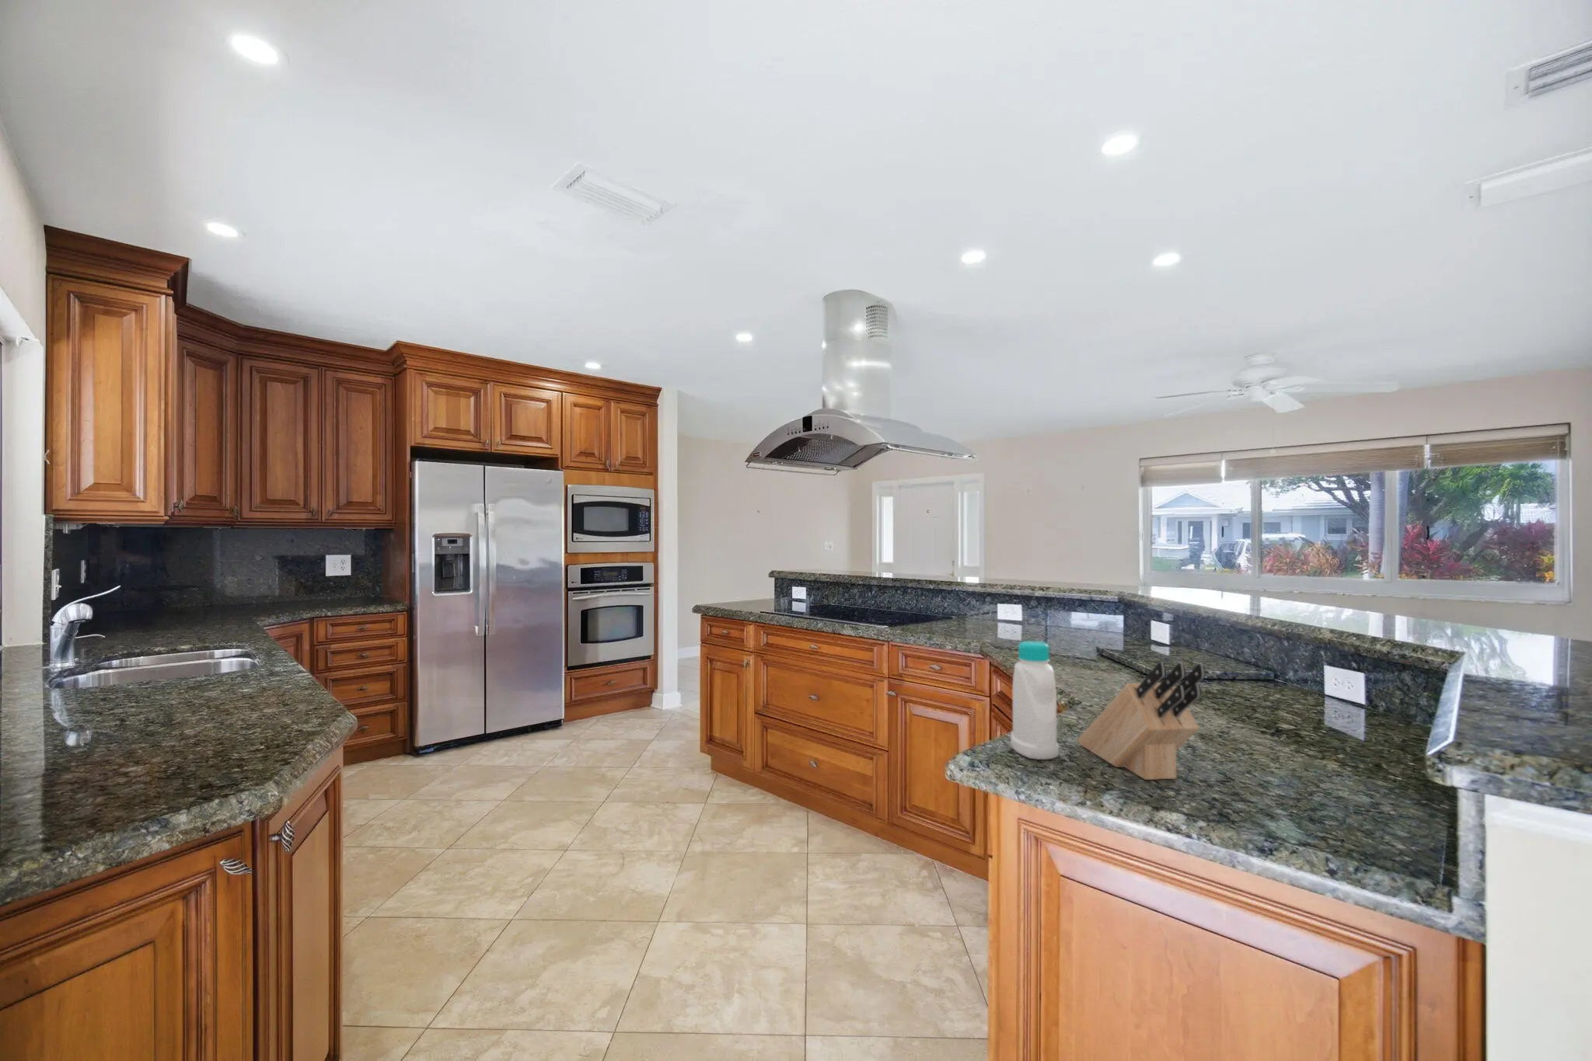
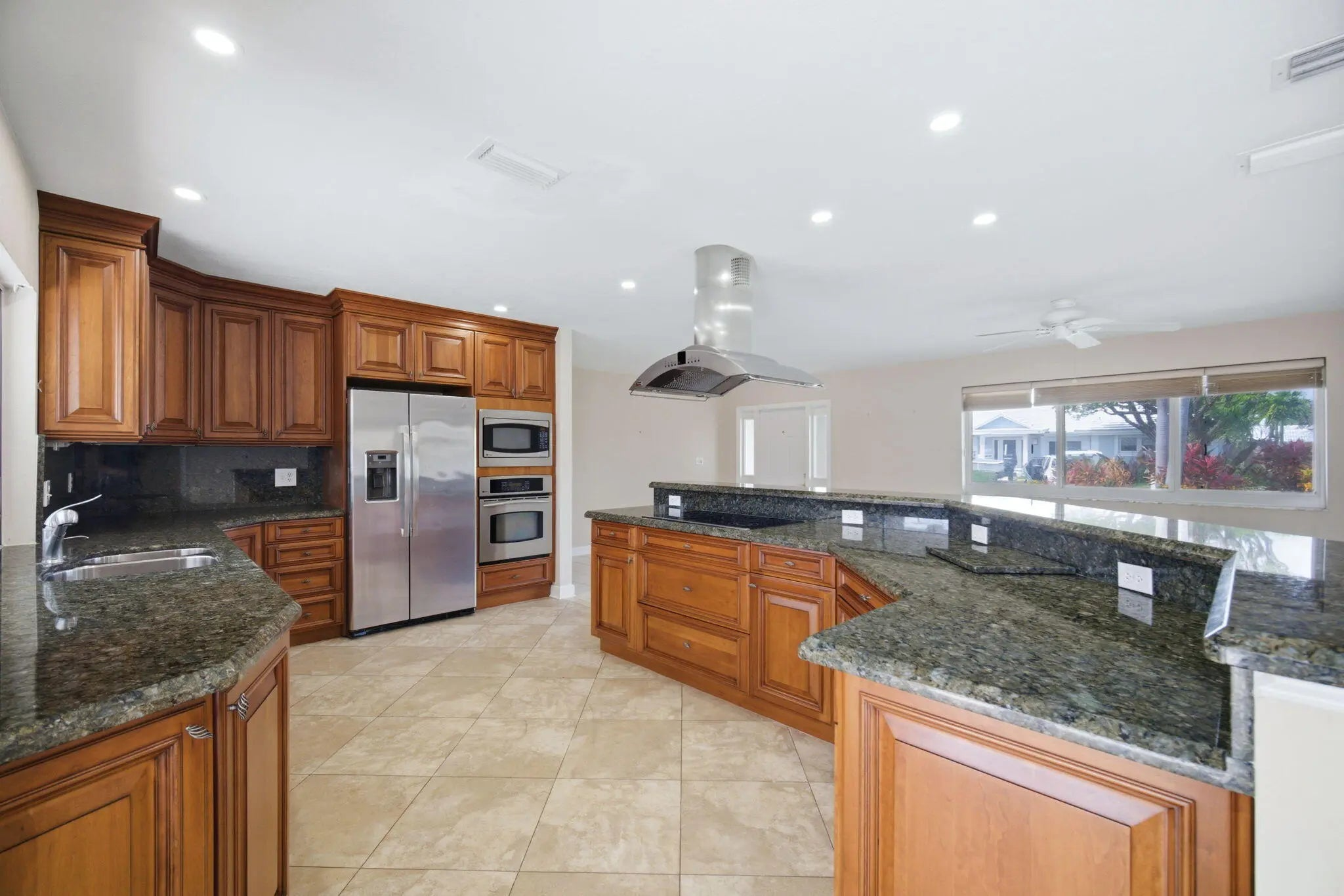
- bottle [1009,639,1059,760]
- knife block [1078,661,1206,780]
